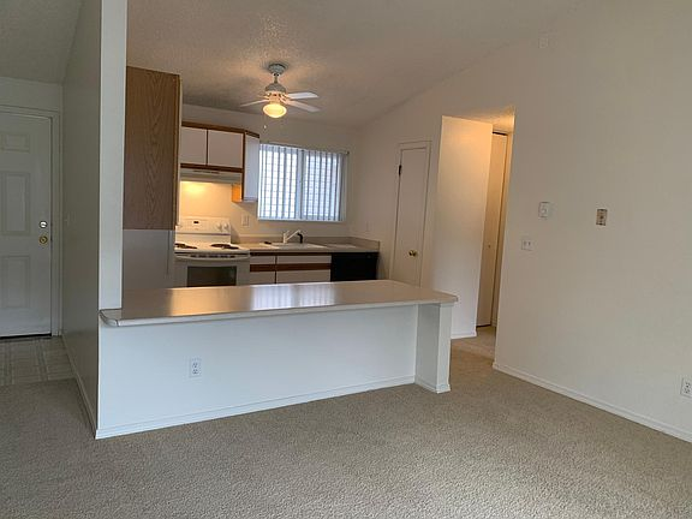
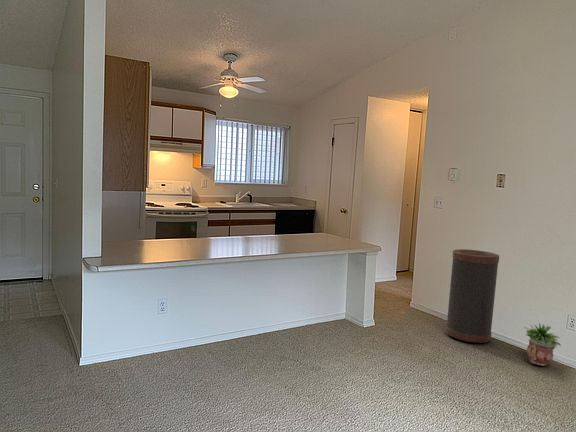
+ potted plant [523,322,562,367]
+ trash can [445,248,500,344]
